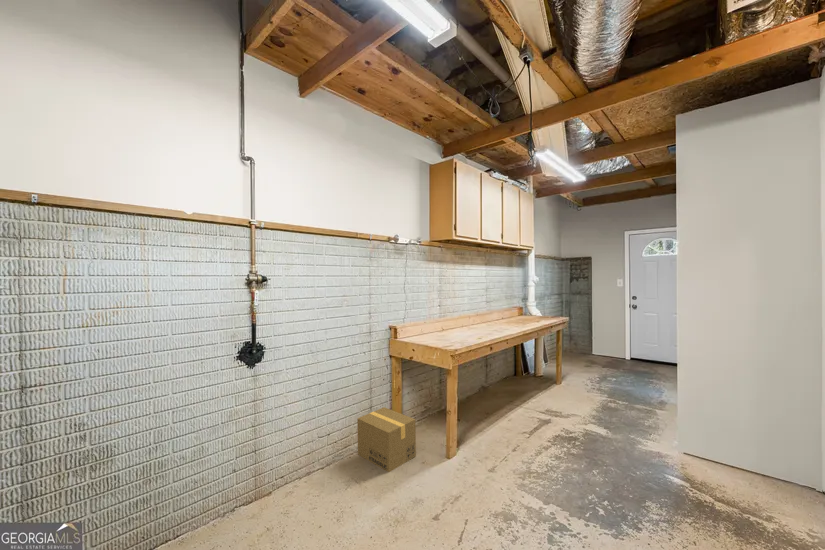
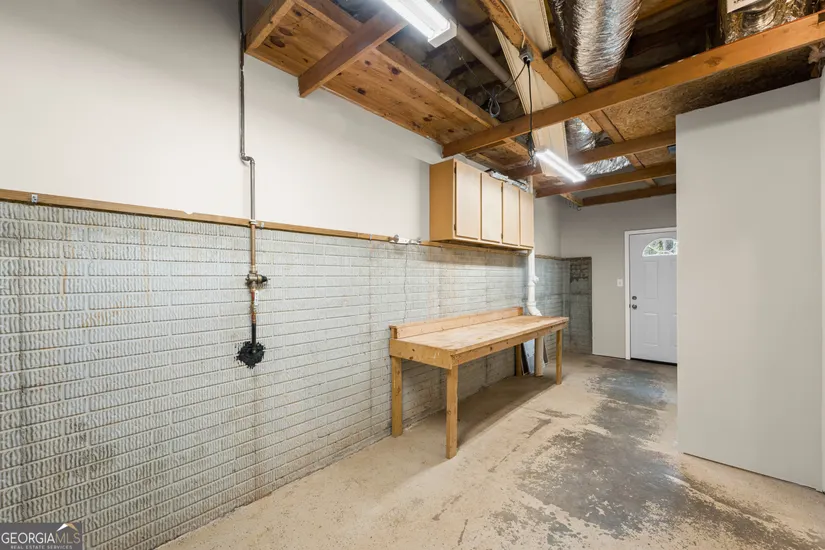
- cardboard box [356,406,417,473]
